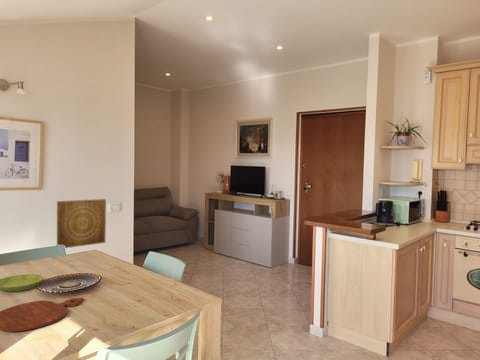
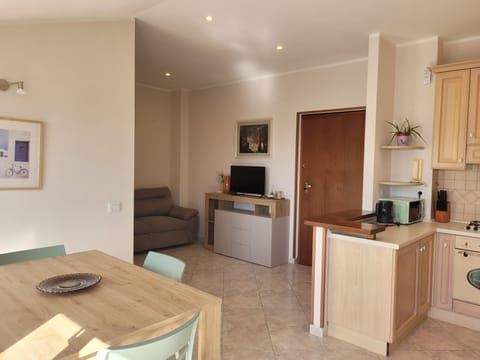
- saucer [0,273,44,292]
- wall art [56,198,107,249]
- cutting board [0,297,85,333]
